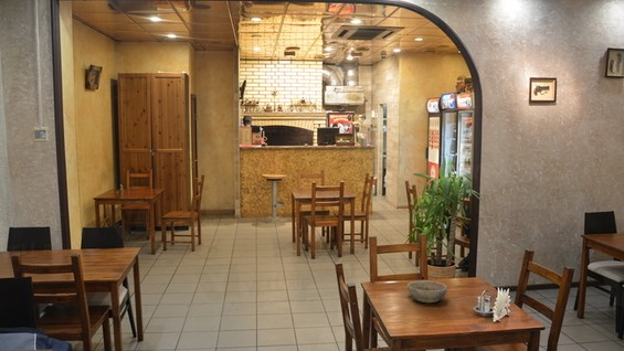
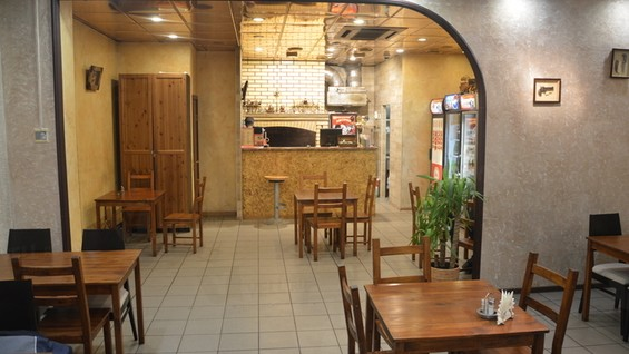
- bowl [406,279,448,304]
